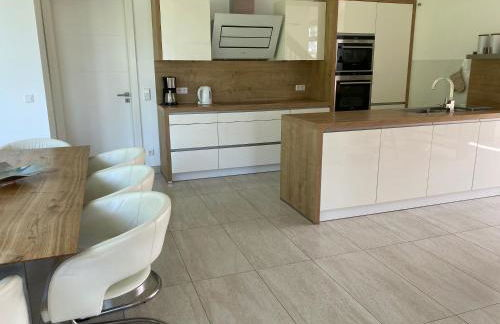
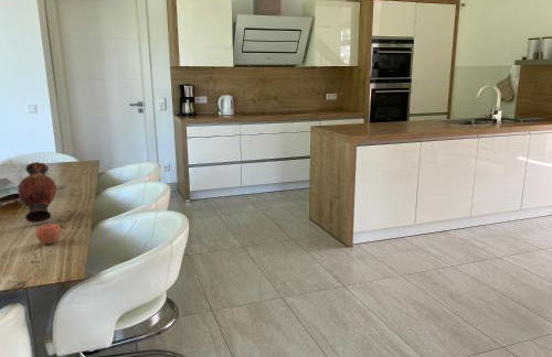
+ apple [35,223,63,245]
+ vase [18,161,57,224]
